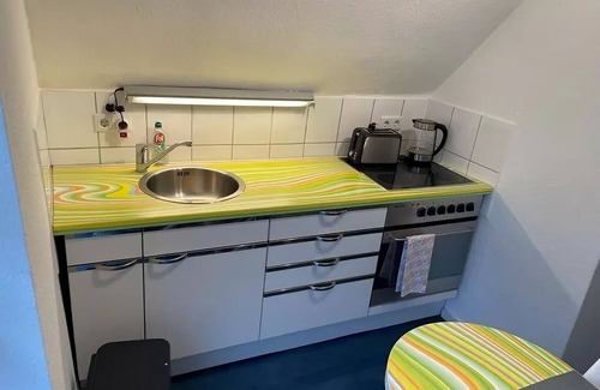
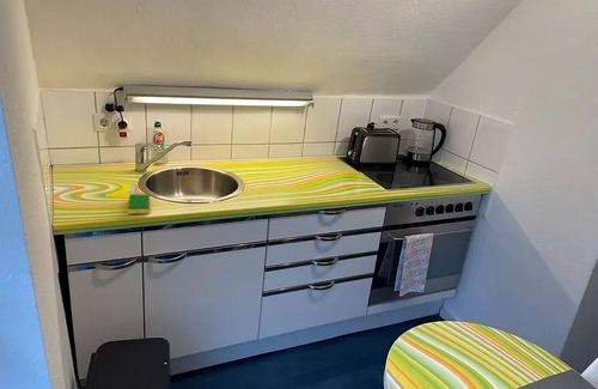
+ dish sponge [127,193,151,215]
